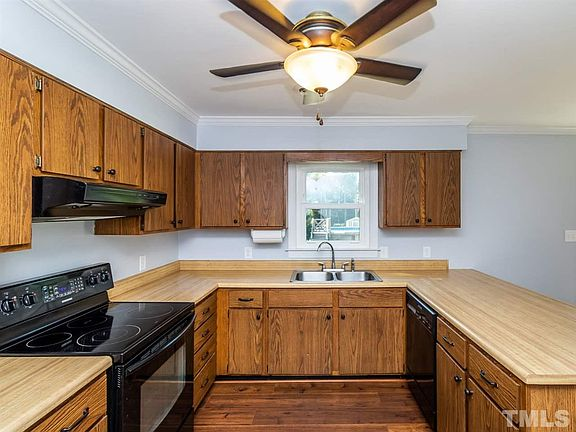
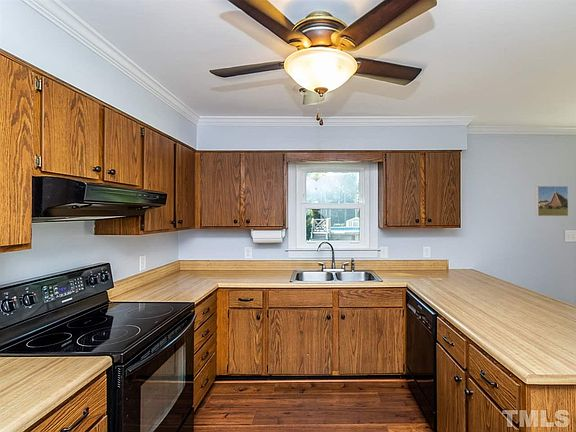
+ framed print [535,185,569,217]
